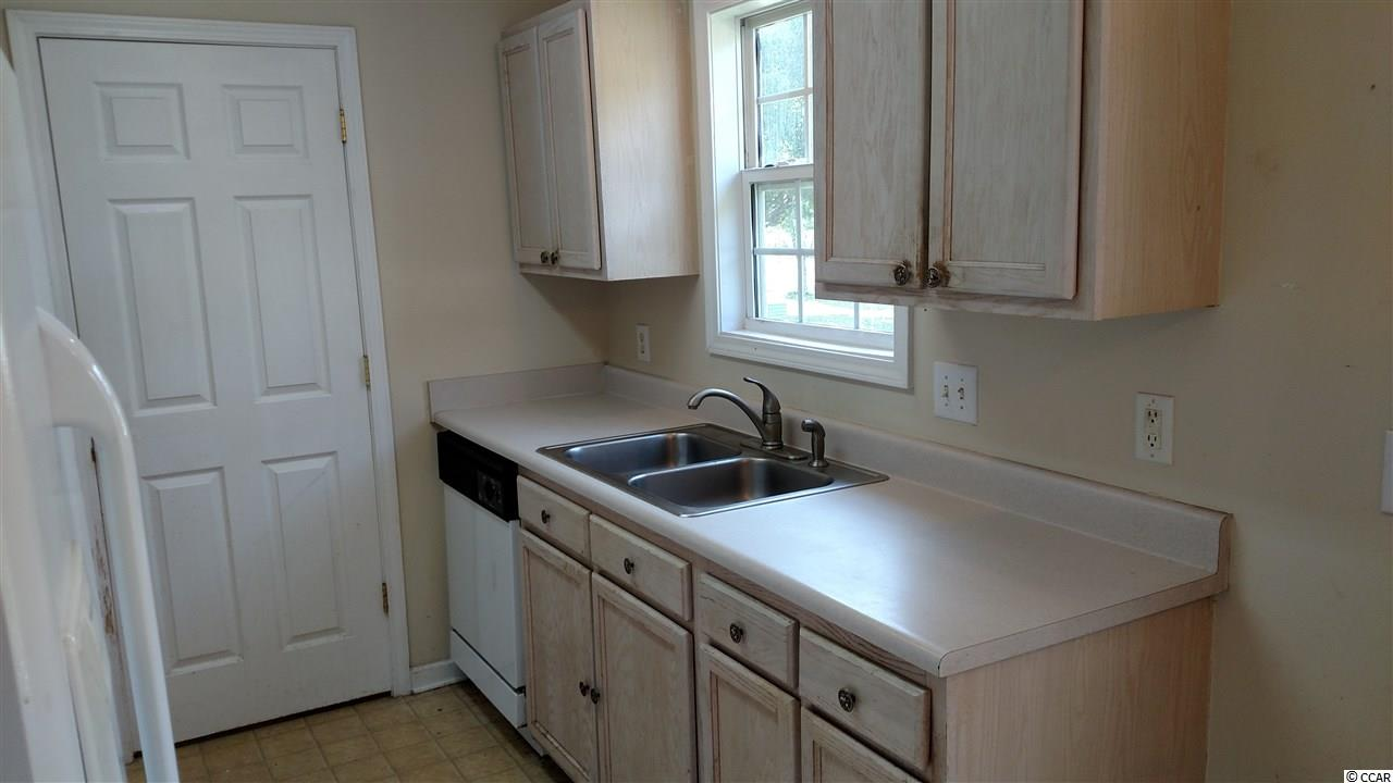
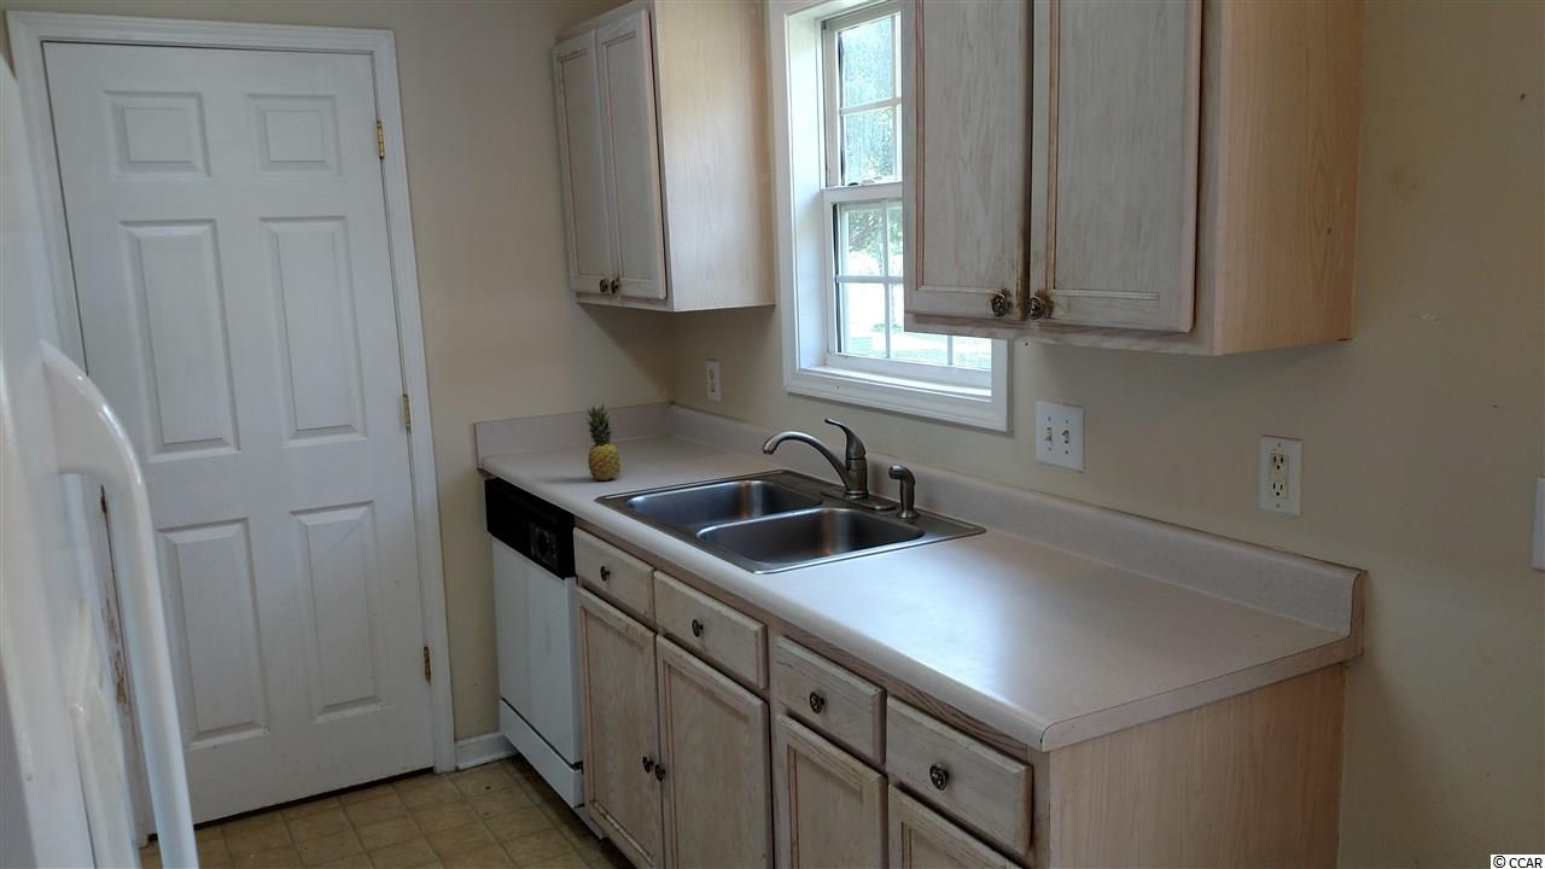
+ fruit [585,403,622,482]
